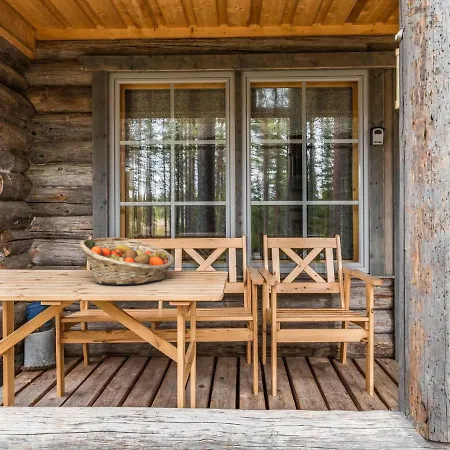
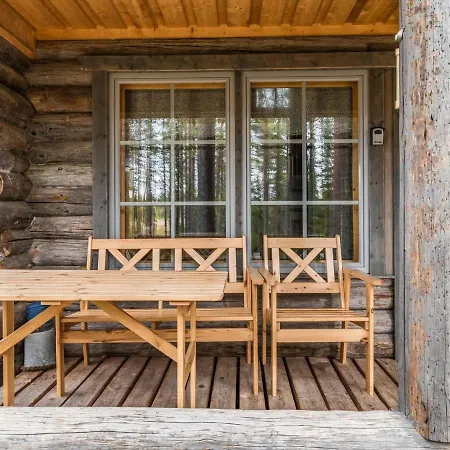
- fruit basket [78,237,175,286]
